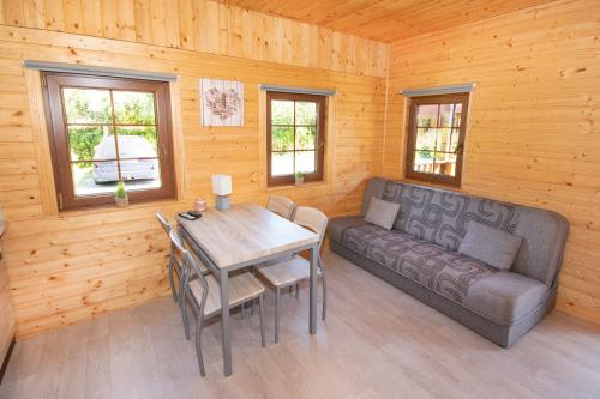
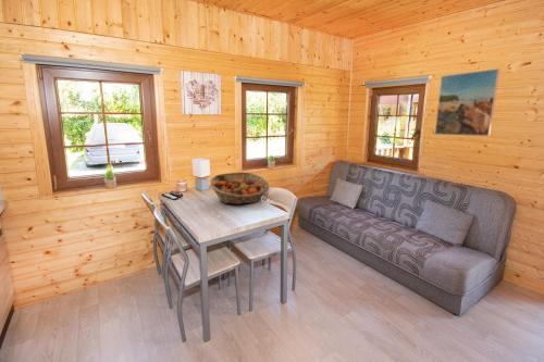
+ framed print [434,67,502,137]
+ fruit basket [209,171,270,205]
